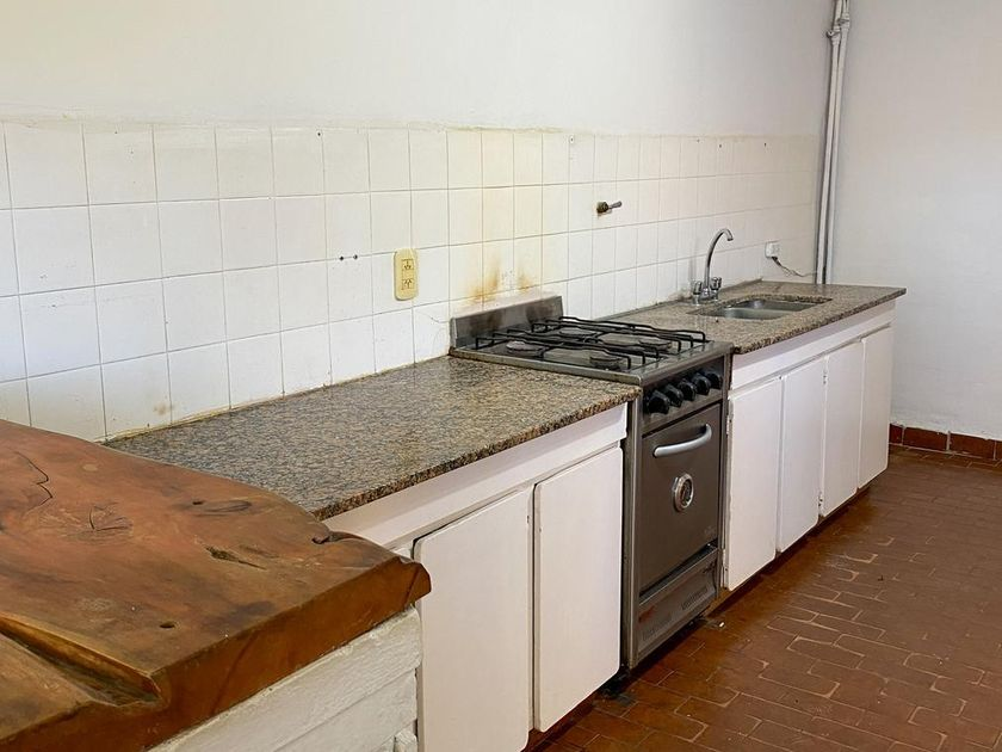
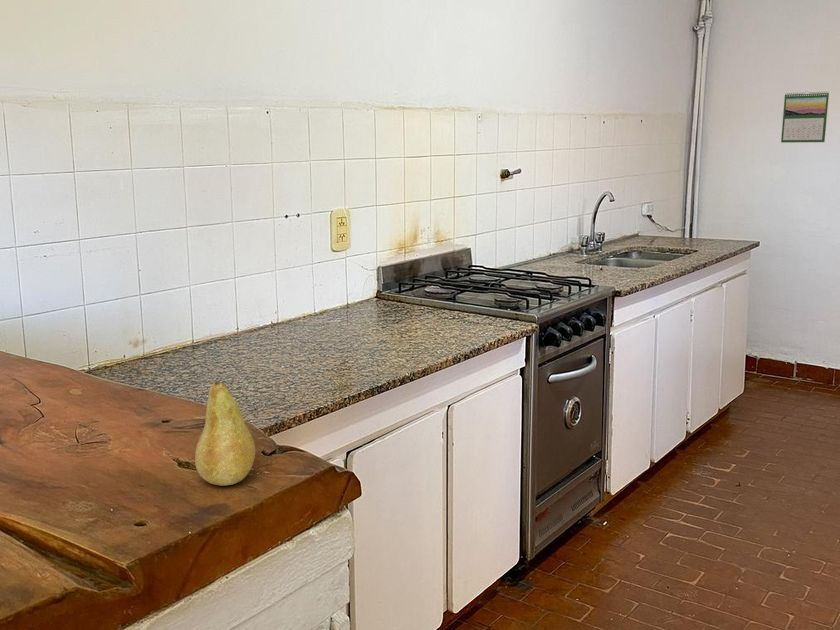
+ calendar [780,91,830,144]
+ fruit [194,380,256,487]
